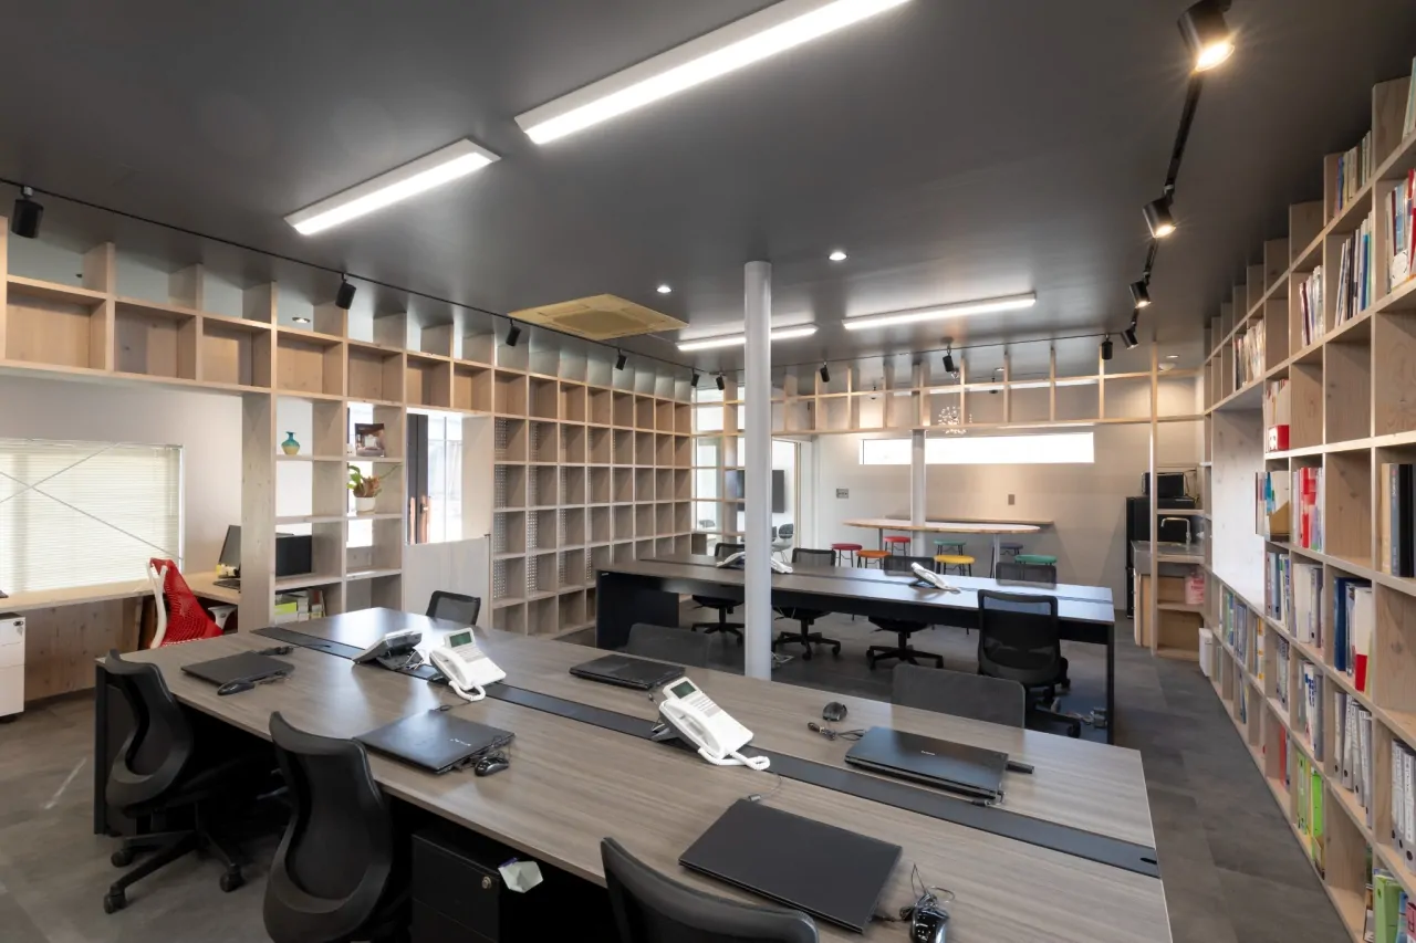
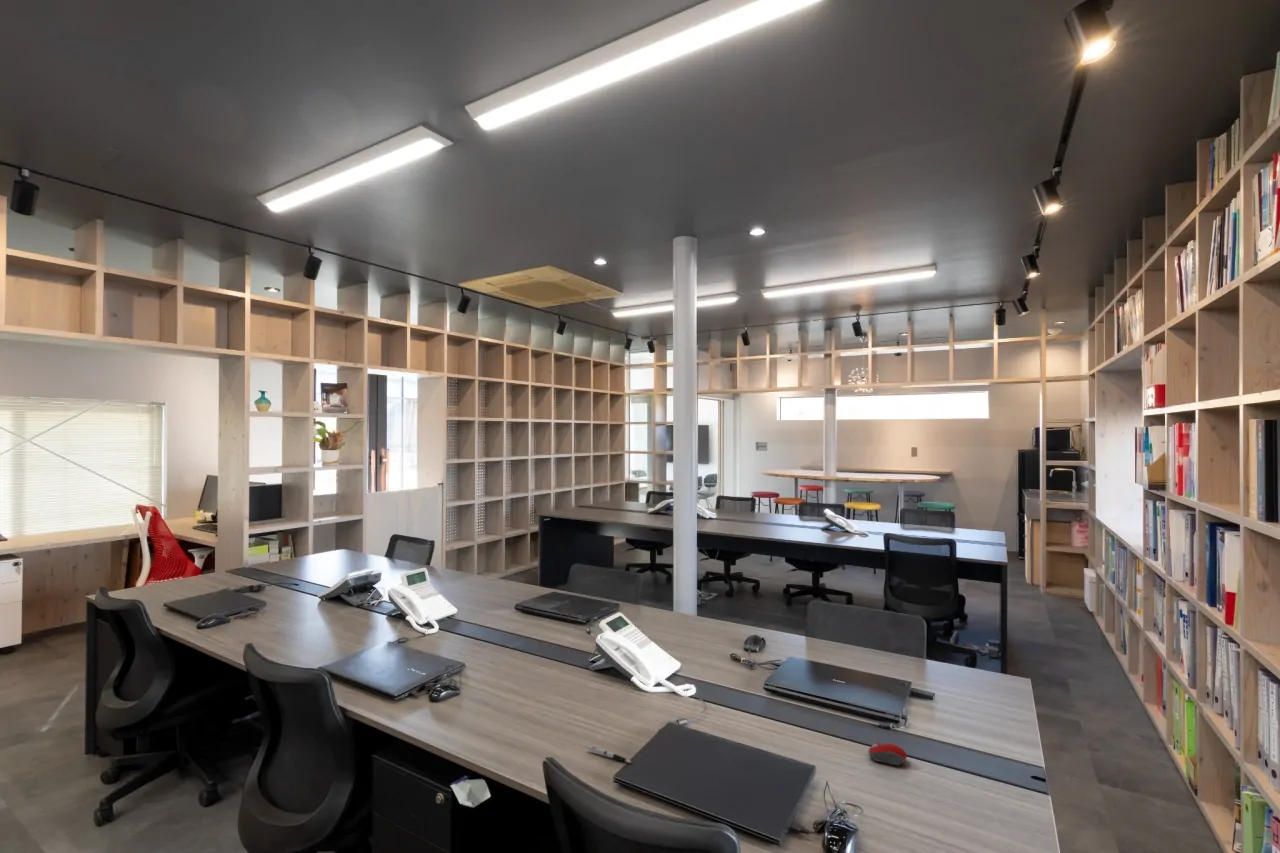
+ computer mouse [868,741,908,767]
+ pen [586,744,633,764]
